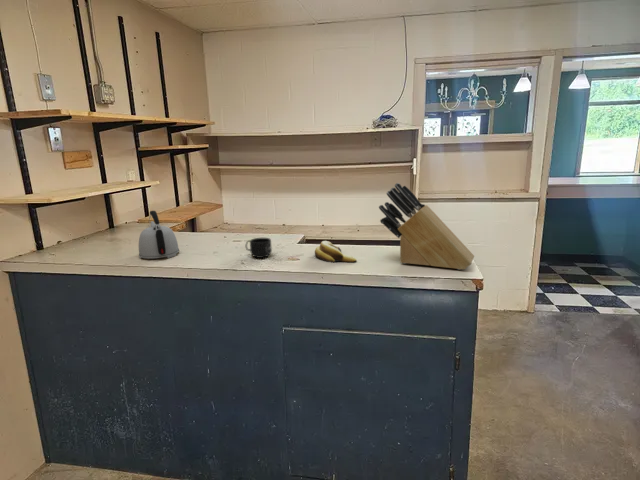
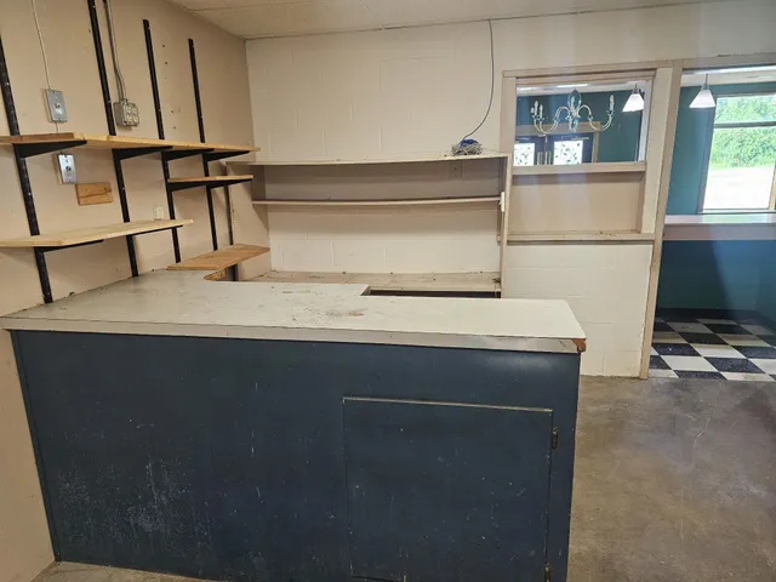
- mug [245,237,273,259]
- kettle [138,210,180,260]
- knife block [378,182,475,271]
- banana [314,240,358,264]
